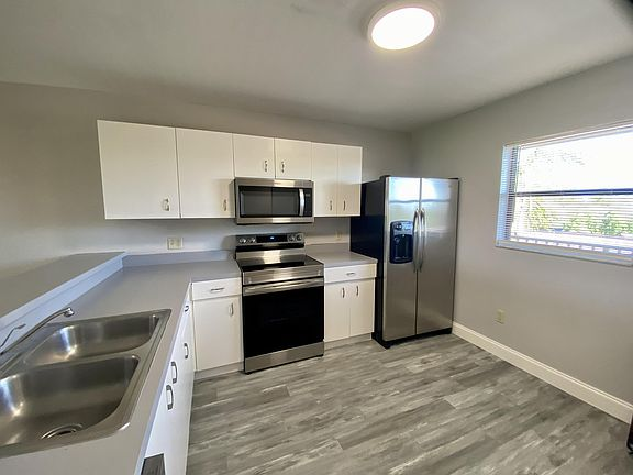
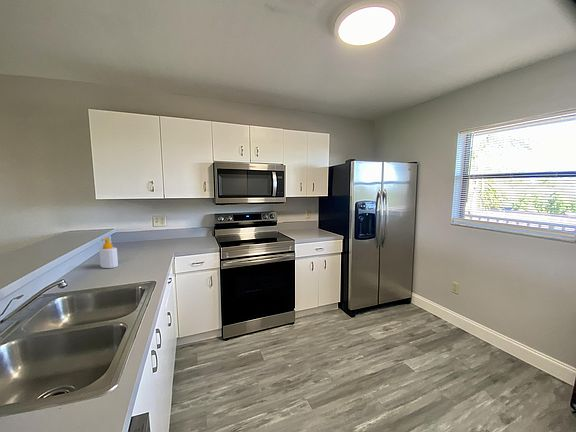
+ soap bottle [98,237,119,269]
